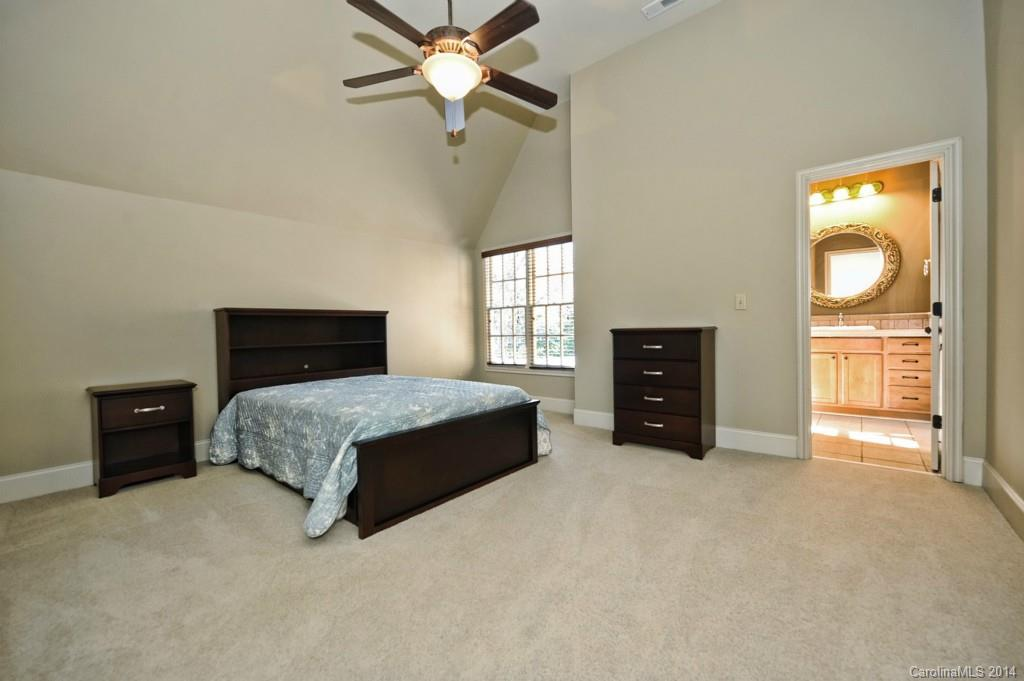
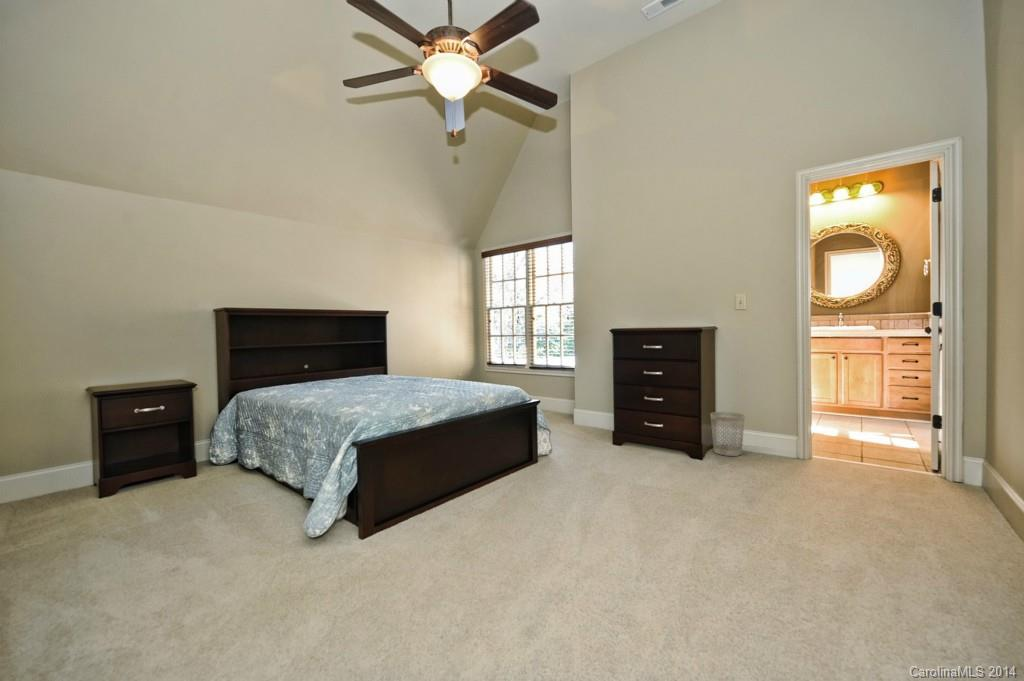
+ wastebasket [709,411,746,457]
